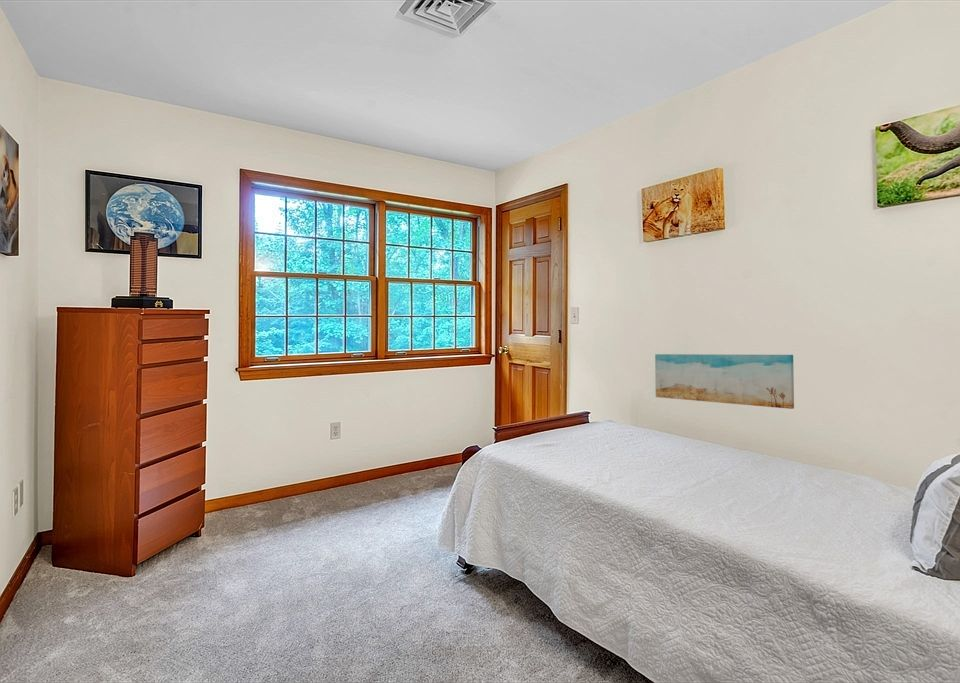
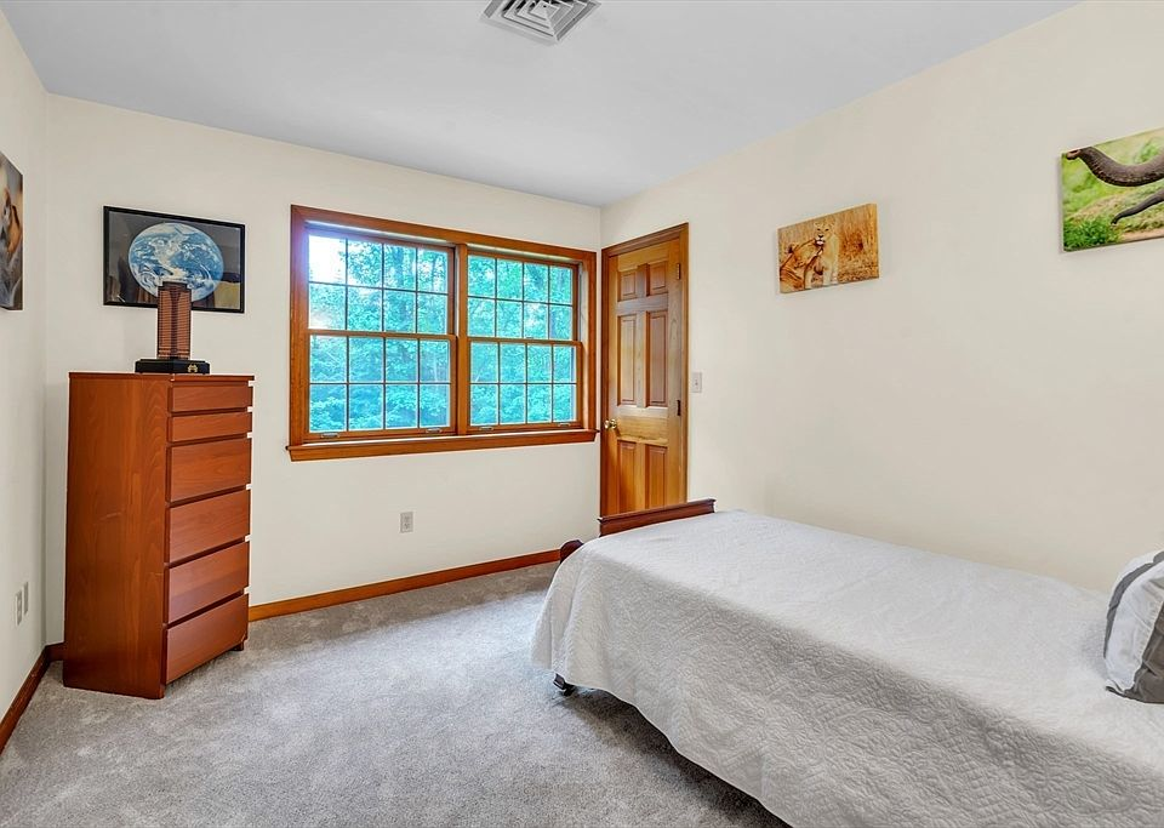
- wall art [654,353,795,410]
